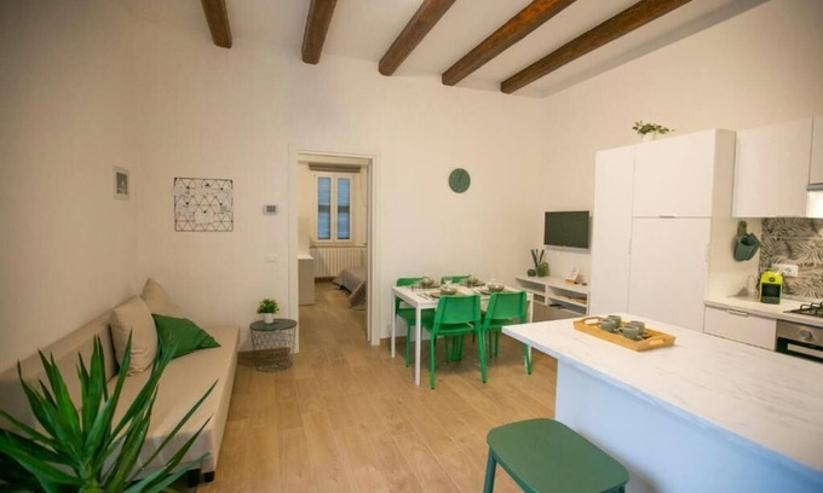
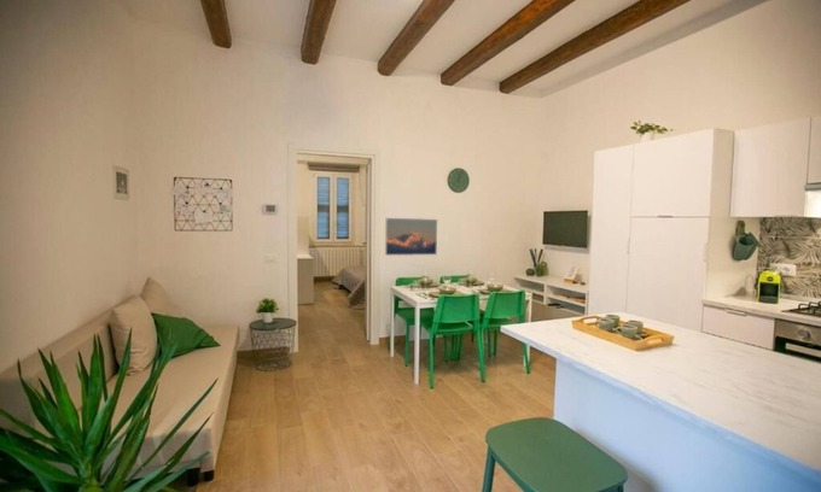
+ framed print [384,217,438,257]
